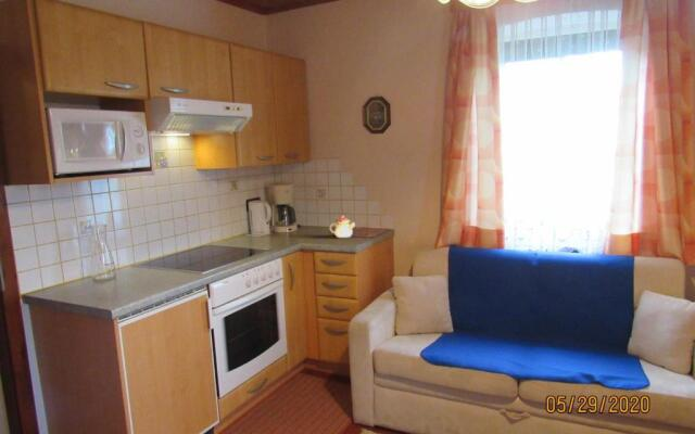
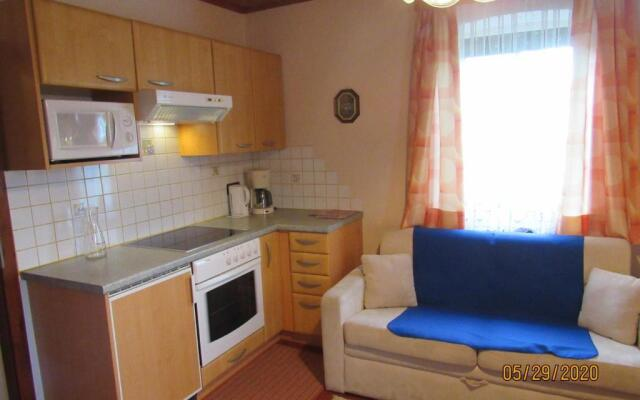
- teapot [329,214,356,239]
